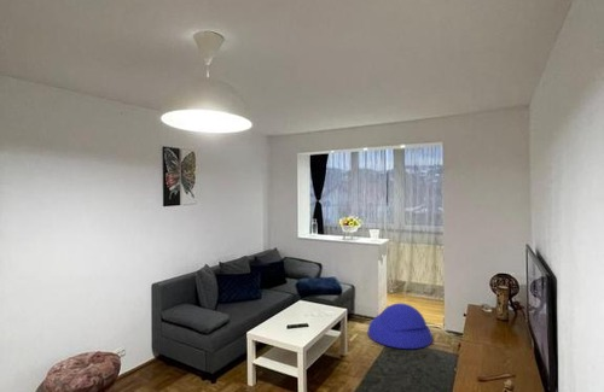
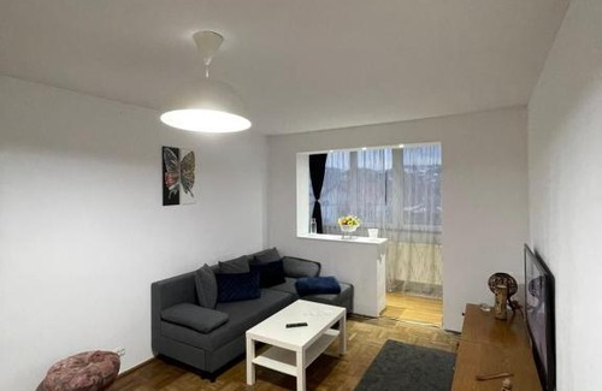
- pouf [367,302,434,350]
